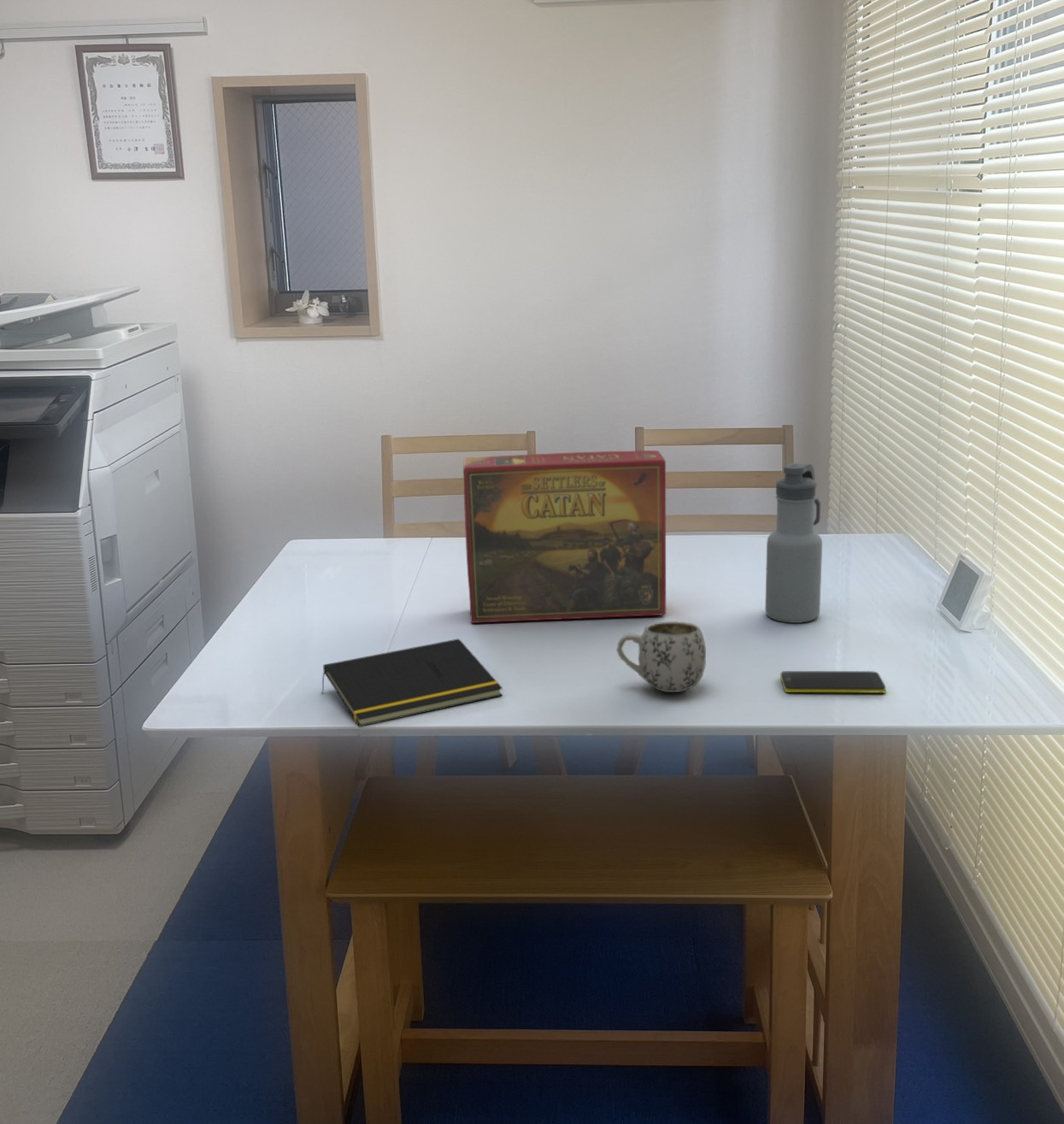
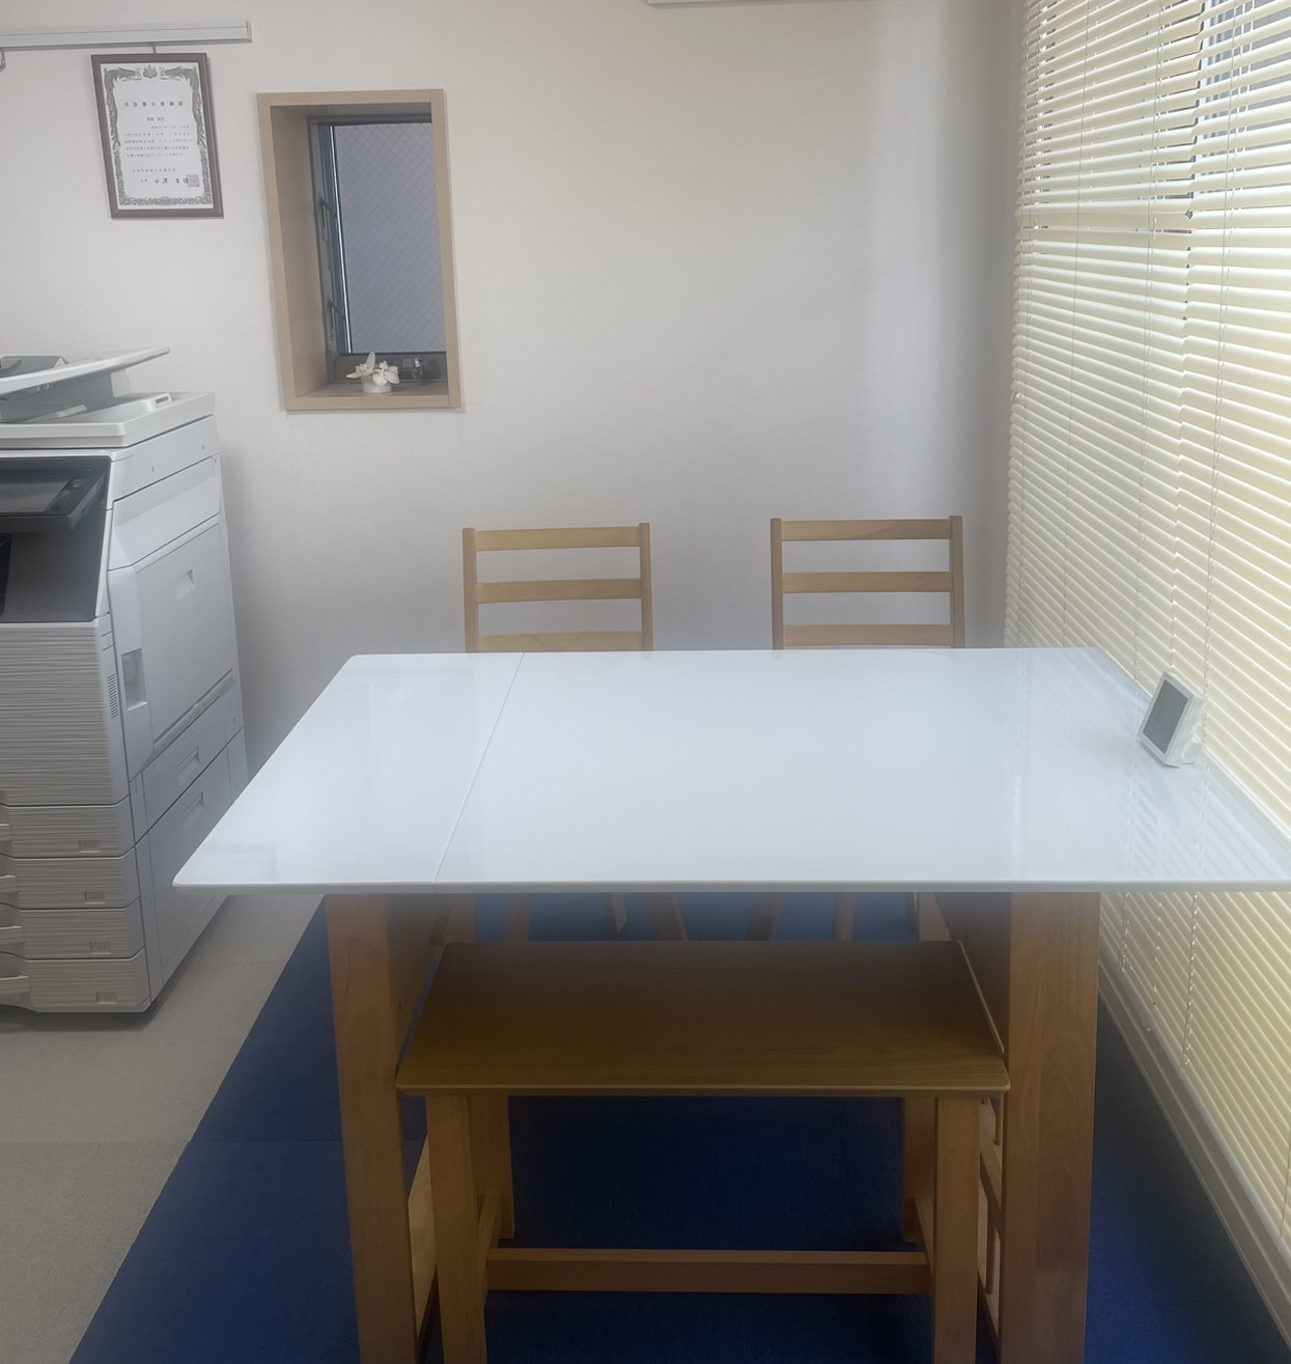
- notepad [320,638,503,727]
- mug [616,621,707,693]
- board game [462,450,667,624]
- water bottle [764,462,823,624]
- smartphone [779,670,886,693]
